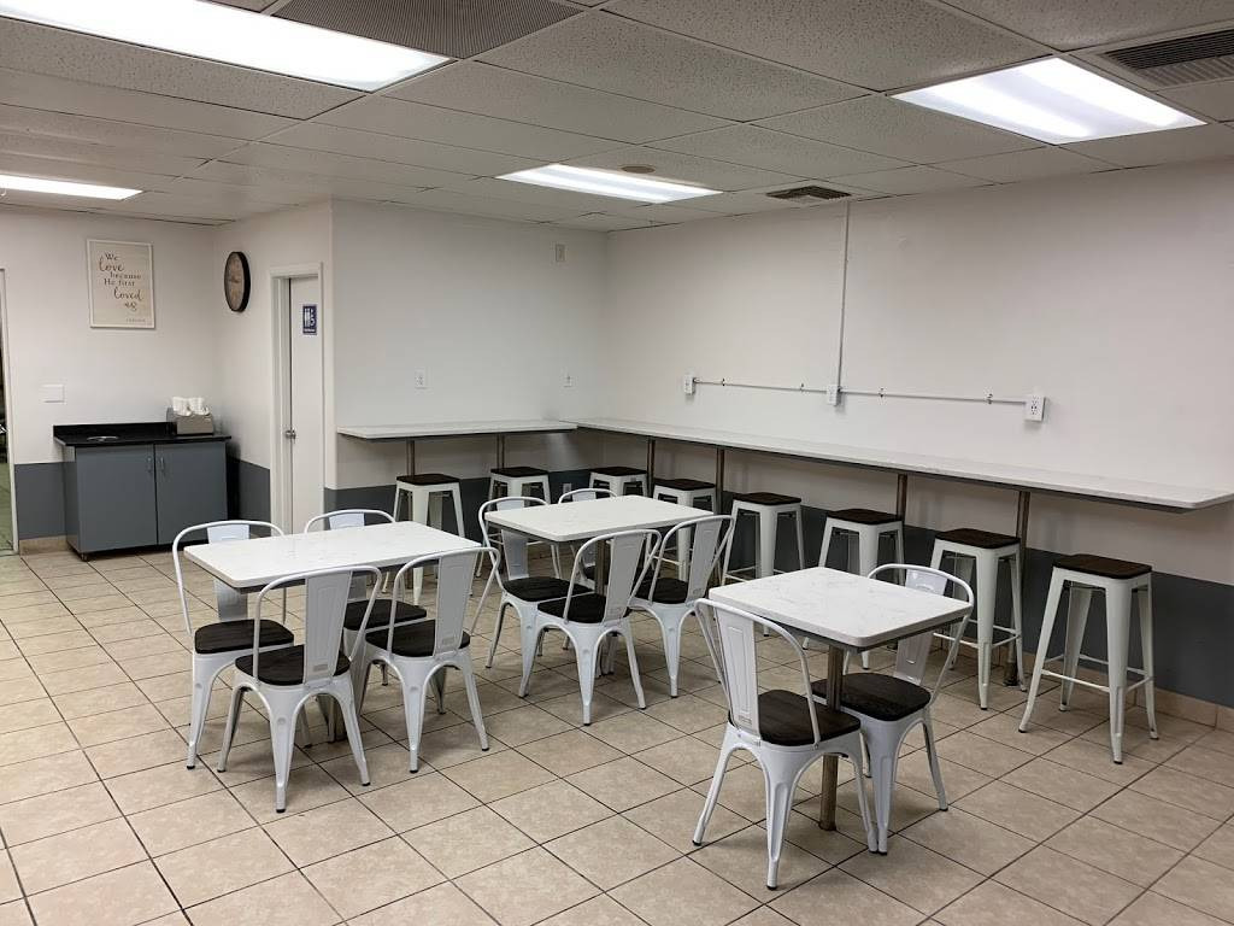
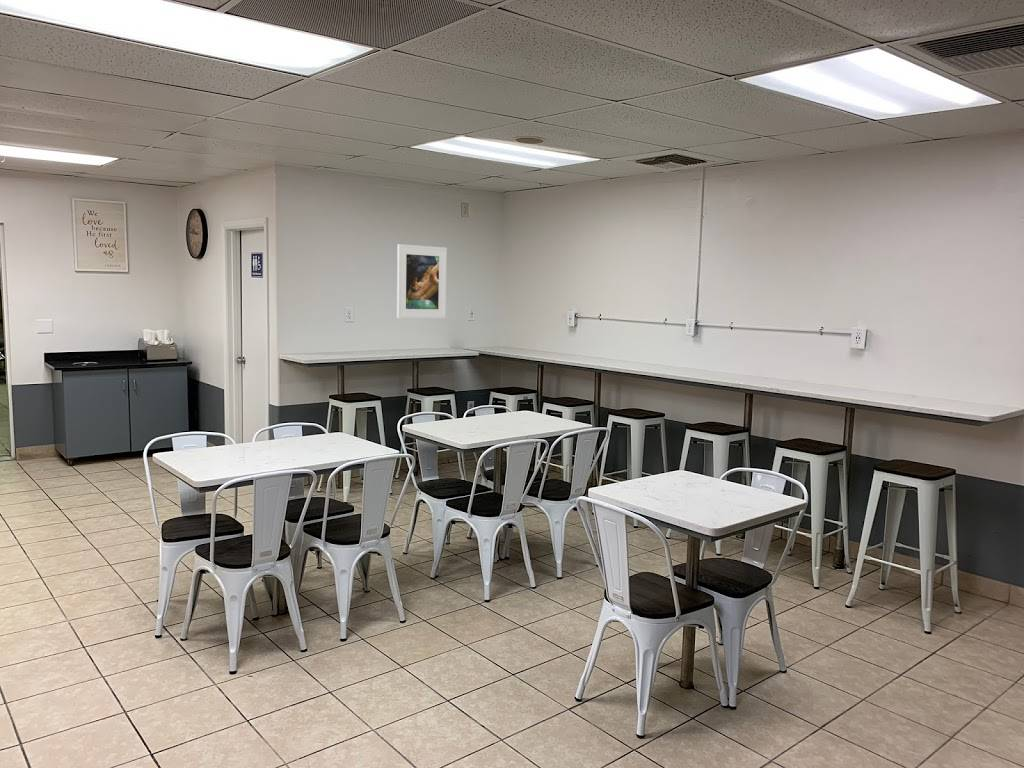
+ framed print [396,243,448,319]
